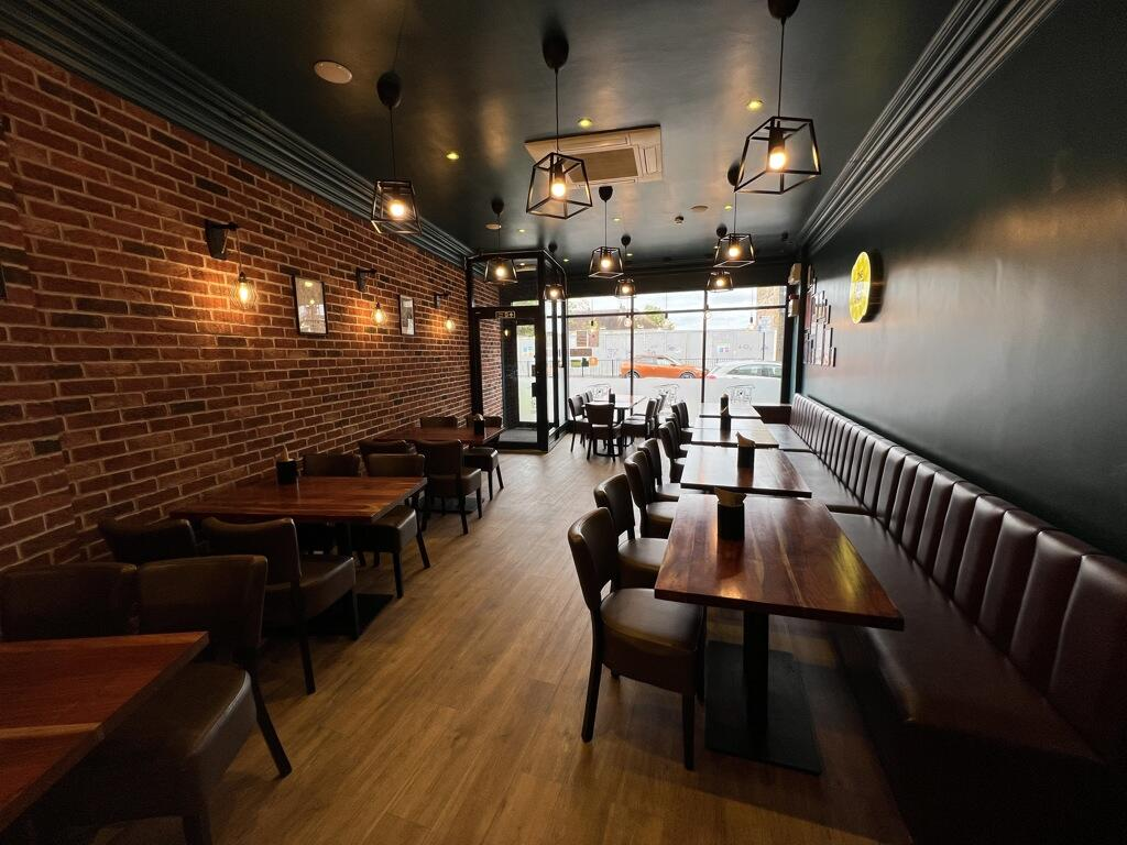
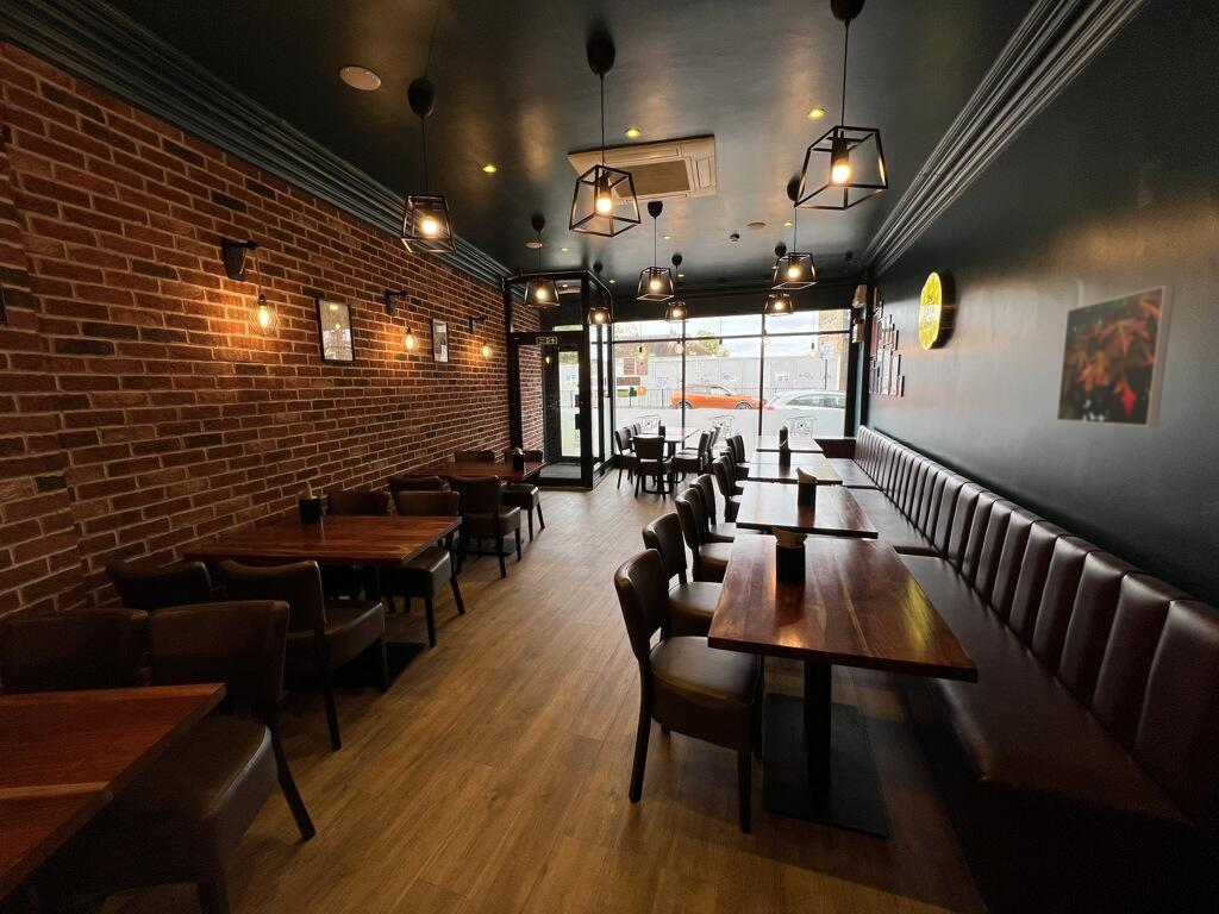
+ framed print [1056,283,1176,428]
